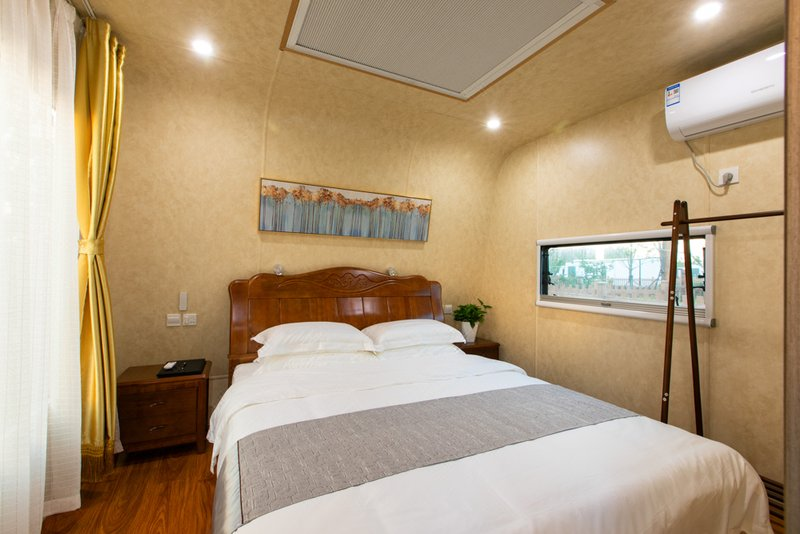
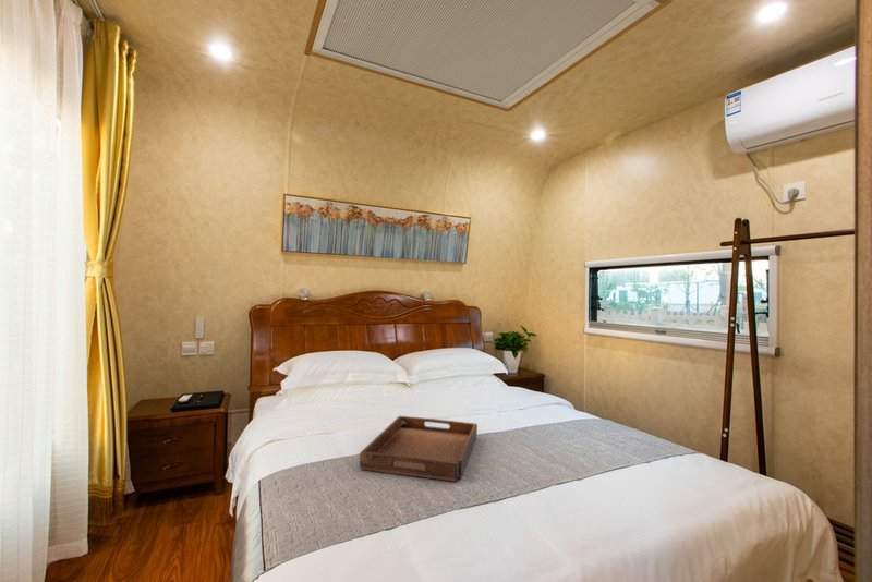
+ serving tray [359,415,479,483]
